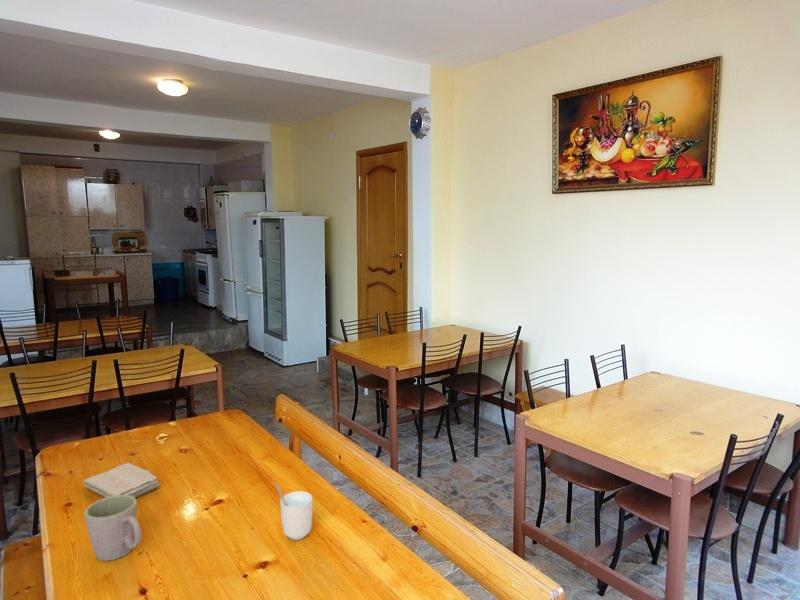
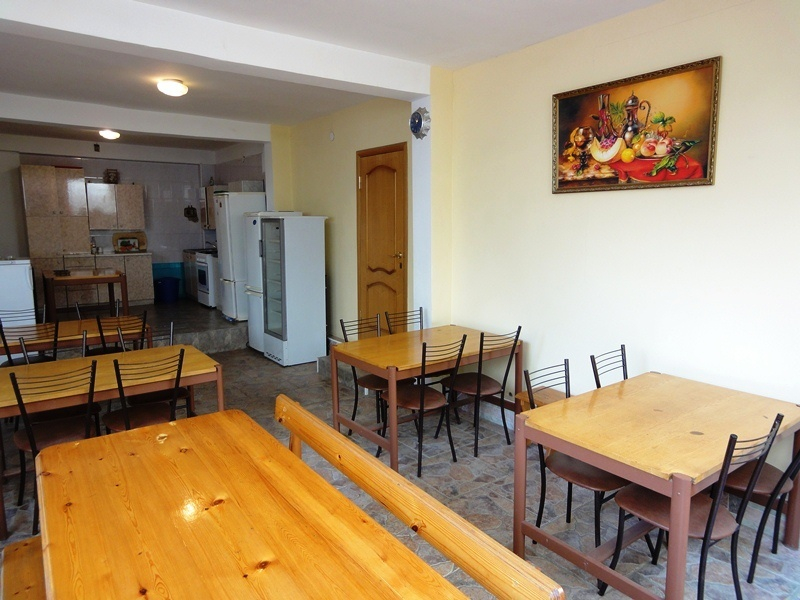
- washcloth [82,462,161,498]
- cup [274,483,314,541]
- mug [83,495,142,562]
